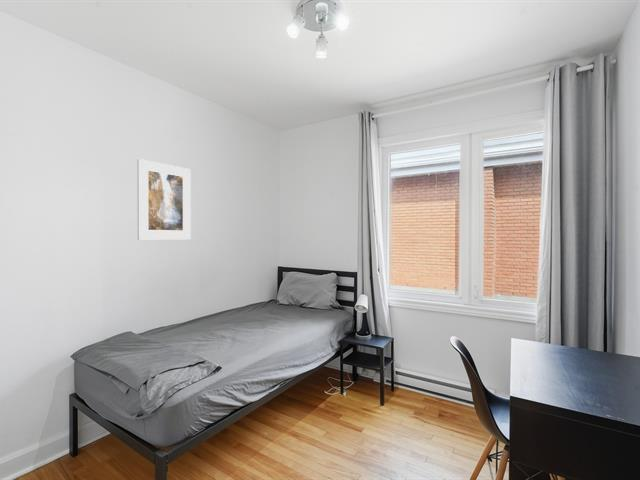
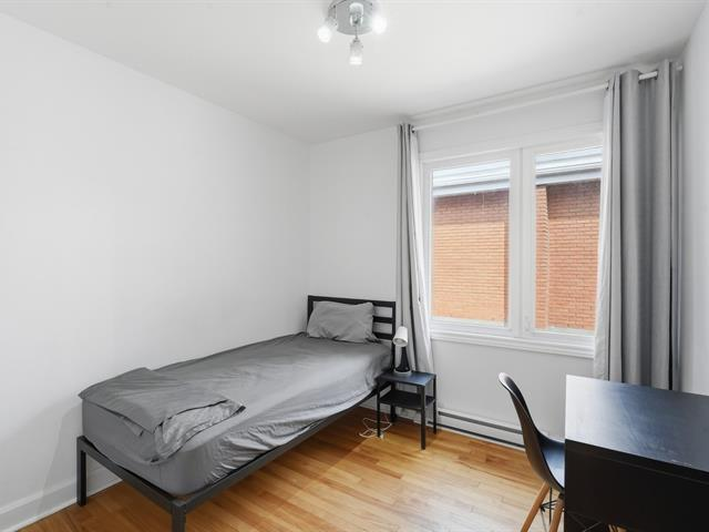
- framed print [136,158,192,240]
